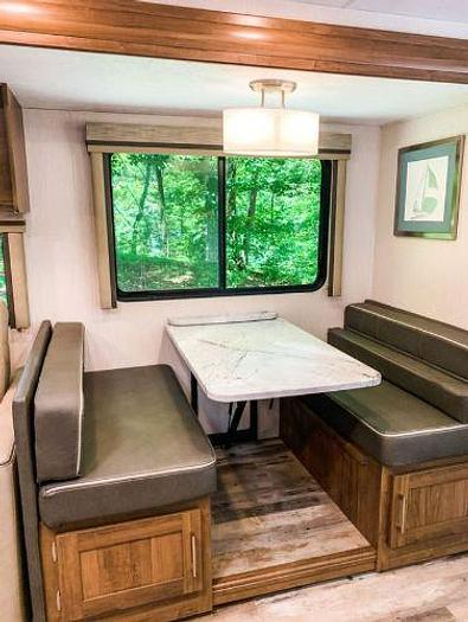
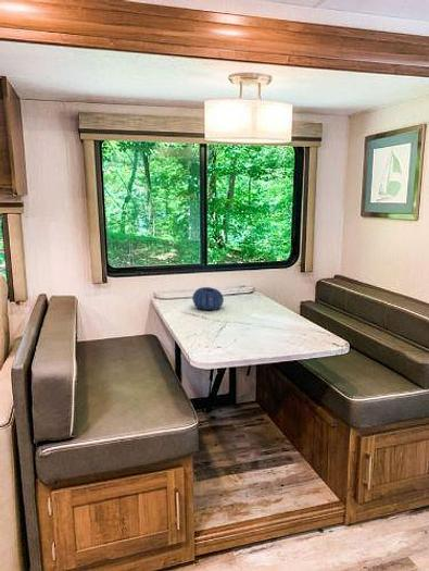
+ decorative bowl [191,286,225,311]
